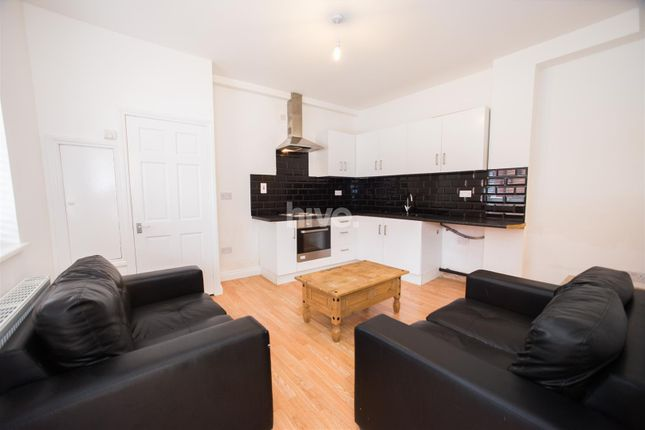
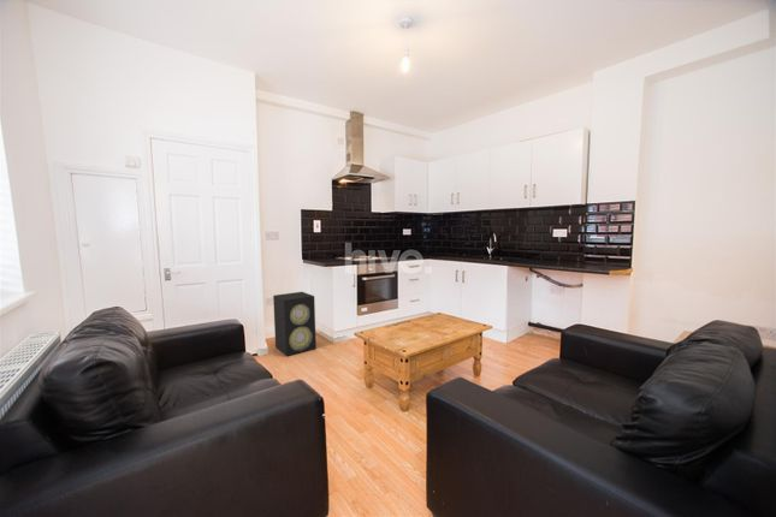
+ speaker [272,291,318,357]
